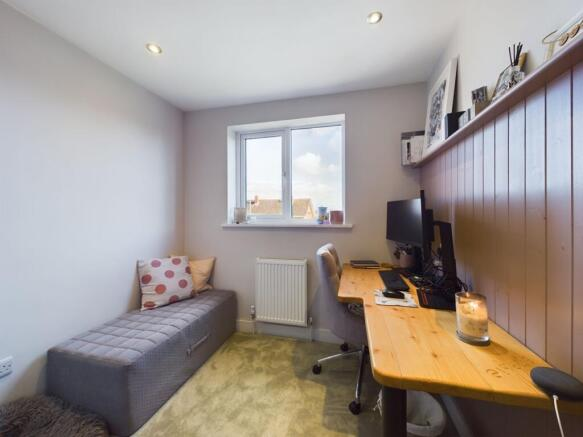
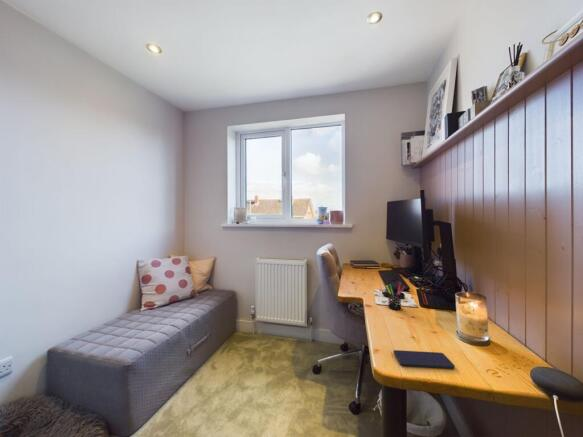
+ smartphone [393,349,456,370]
+ pen holder [385,281,406,311]
